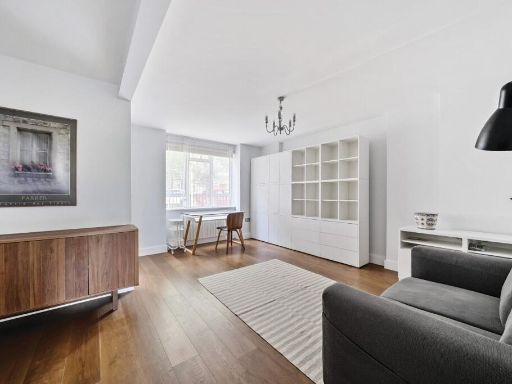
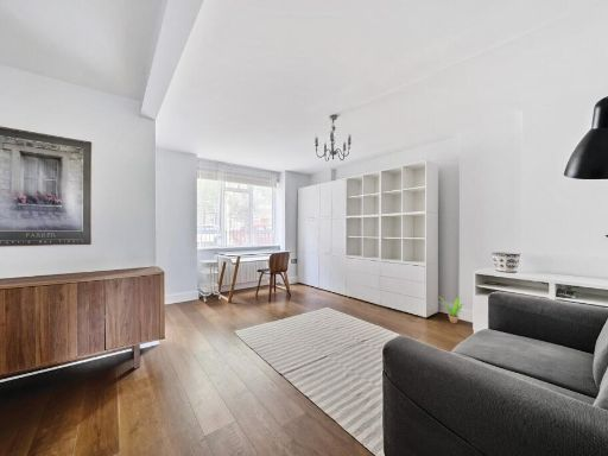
+ potted plant [438,296,464,324]
